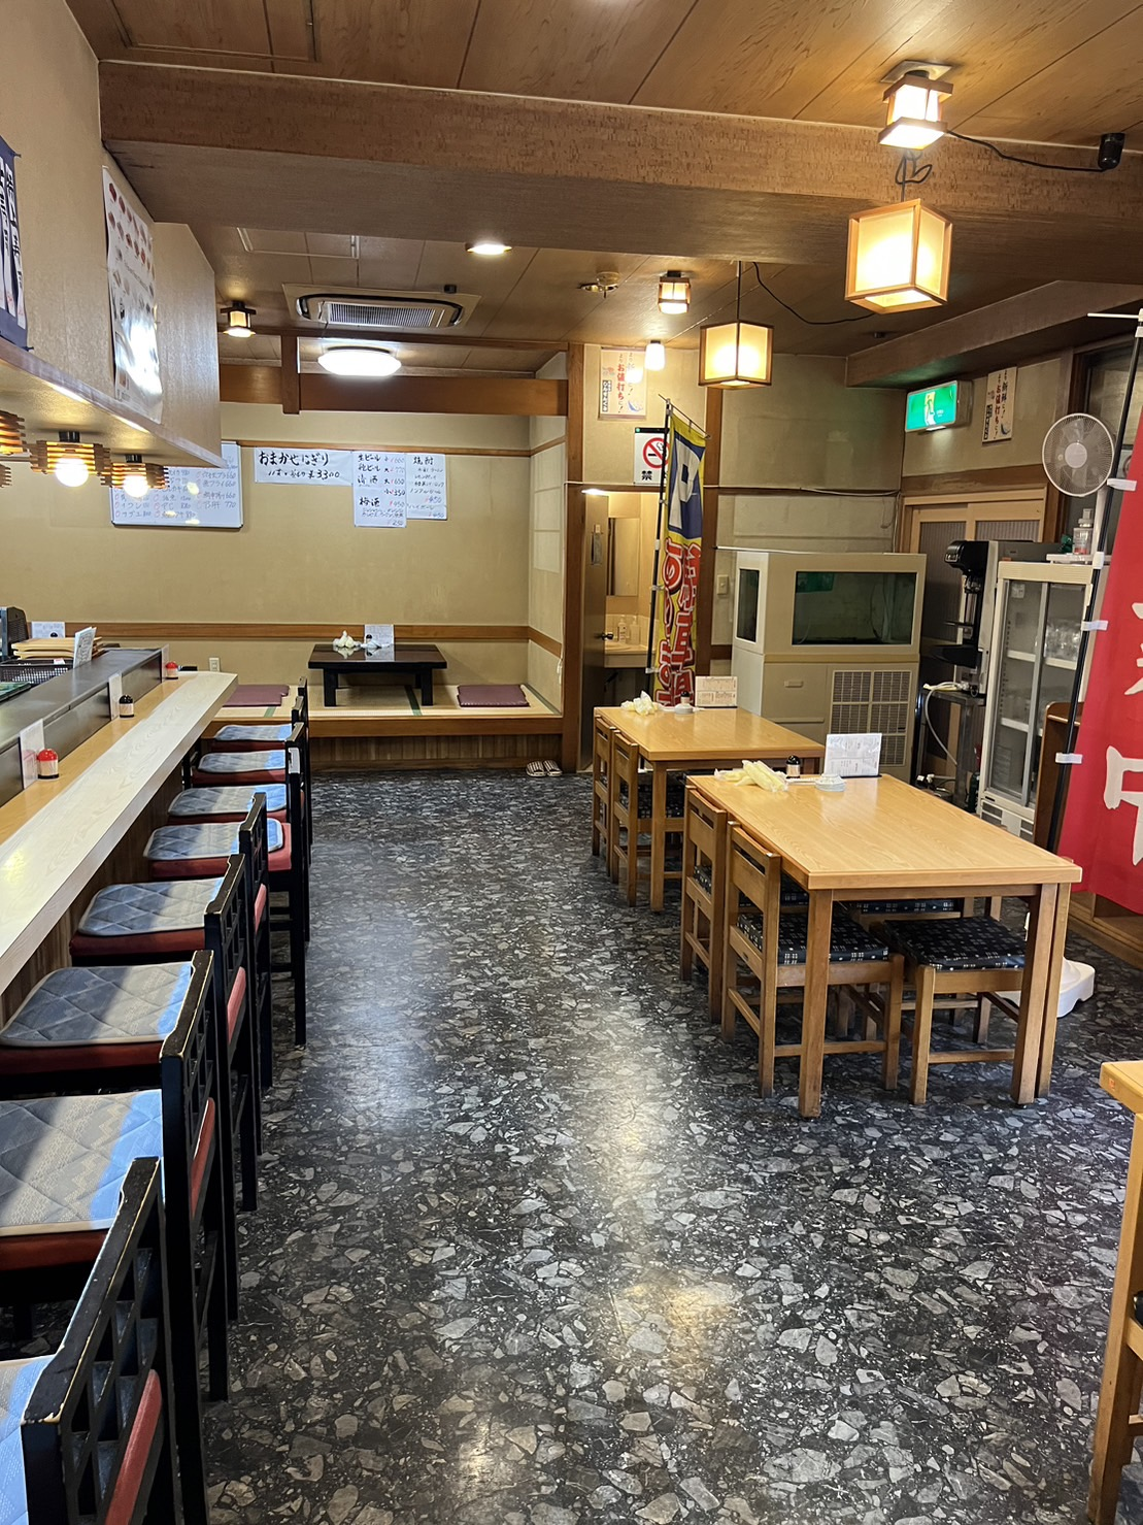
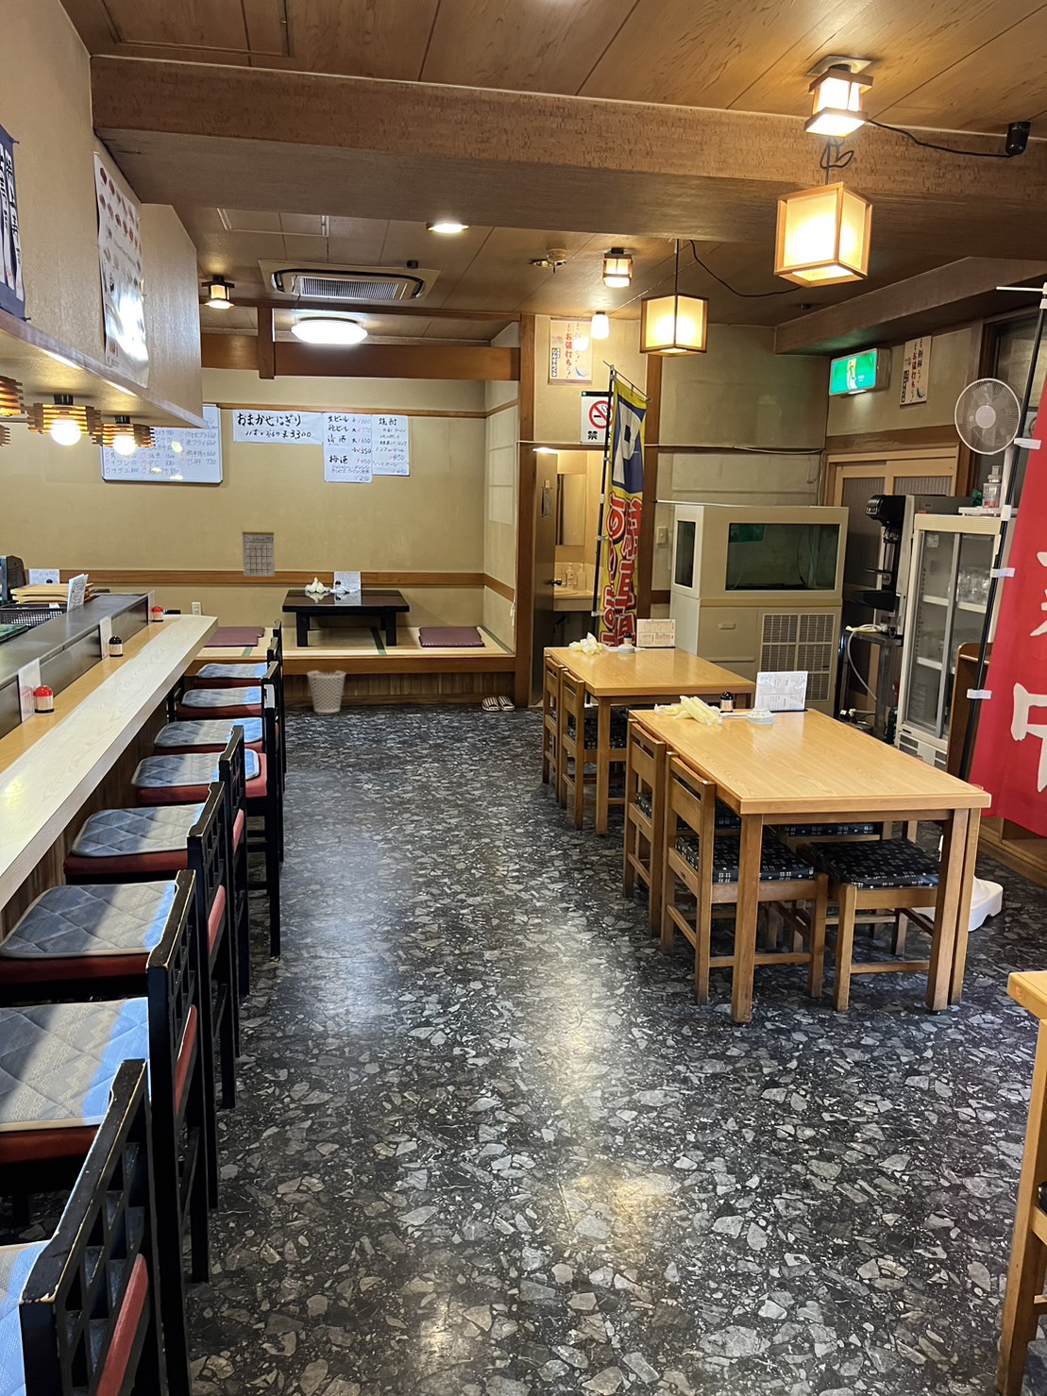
+ calendar [241,521,276,577]
+ wastebasket [306,669,346,713]
